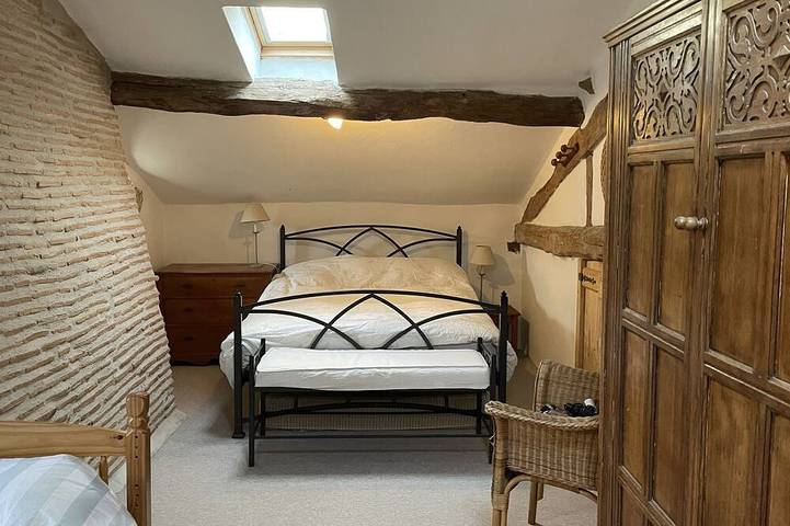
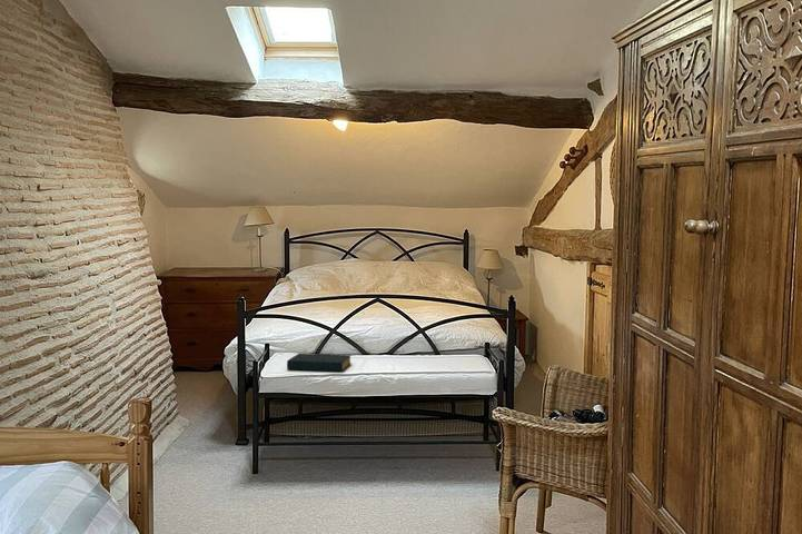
+ hardback book [286,353,353,373]
